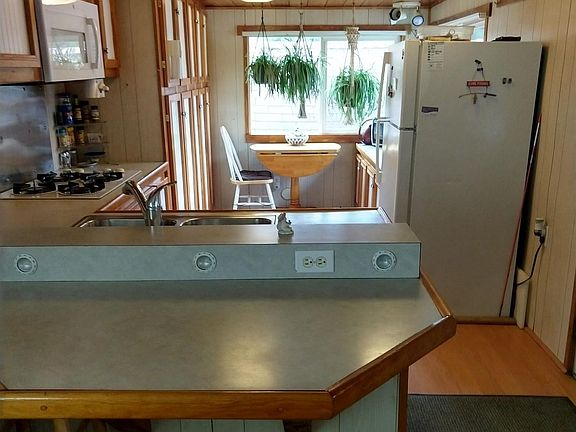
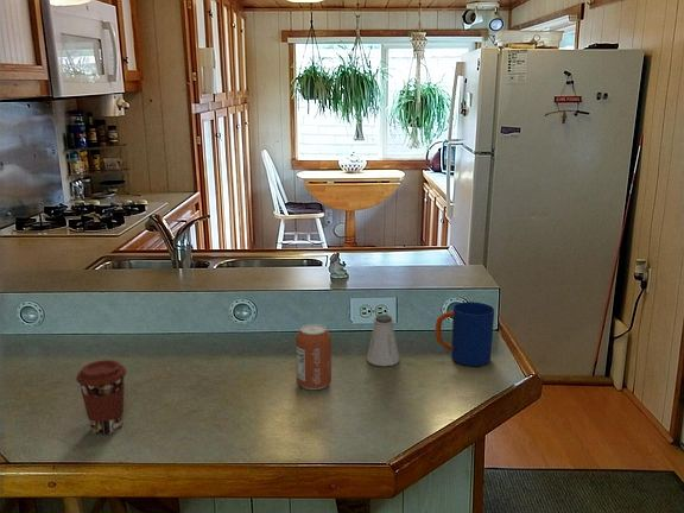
+ coffee cup [75,359,128,436]
+ can [294,323,332,391]
+ saltshaker [366,314,400,367]
+ mug [435,300,495,367]
